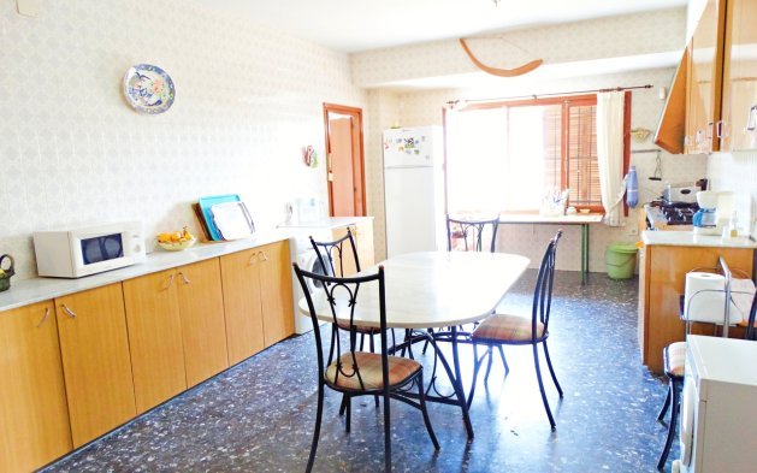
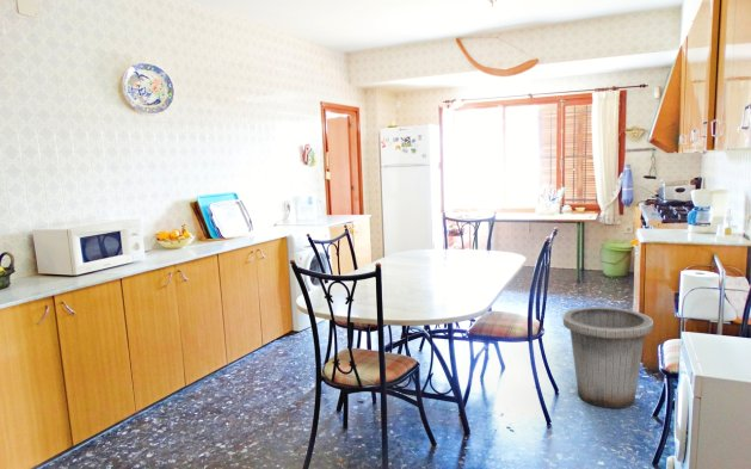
+ trash can [562,306,654,409]
